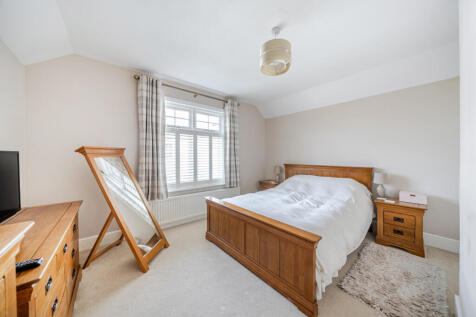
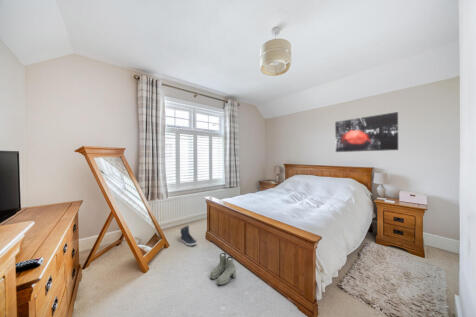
+ wall art [334,111,399,153]
+ sneaker [179,225,198,247]
+ boots [209,252,237,286]
